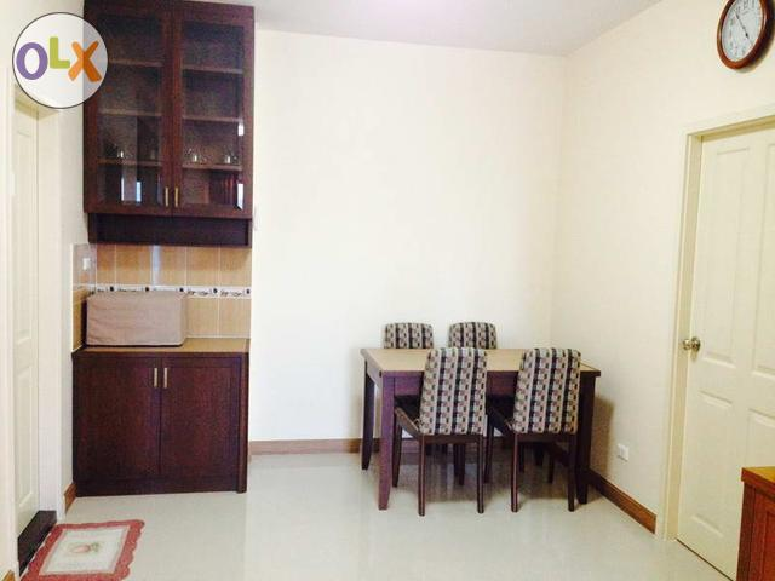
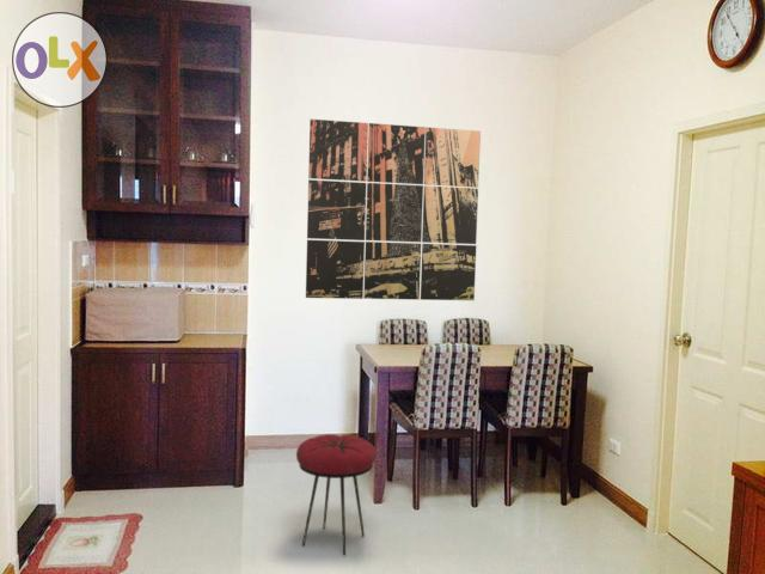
+ stool [295,433,378,556]
+ wall art [305,118,482,301]
